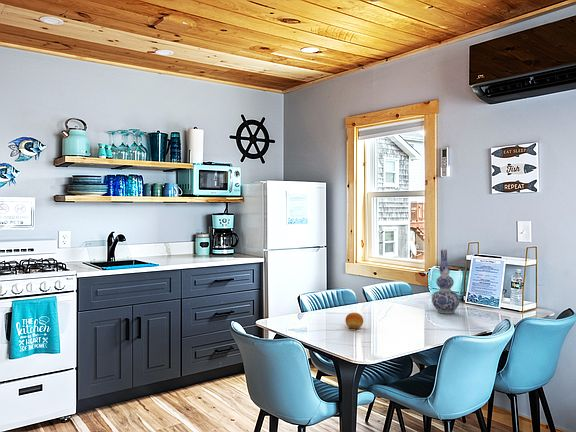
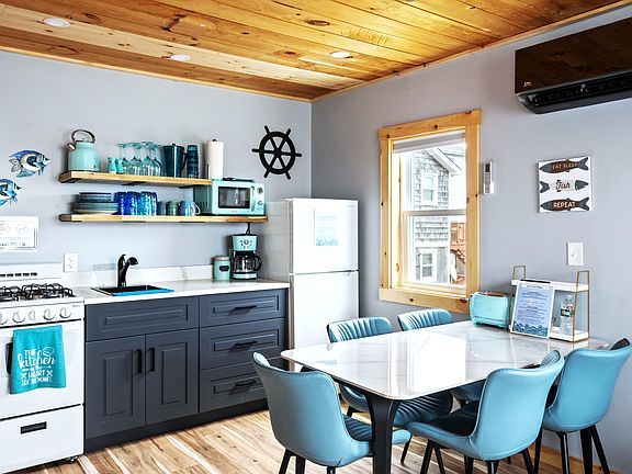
- fruit [344,312,364,330]
- vase [431,248,461,314]
